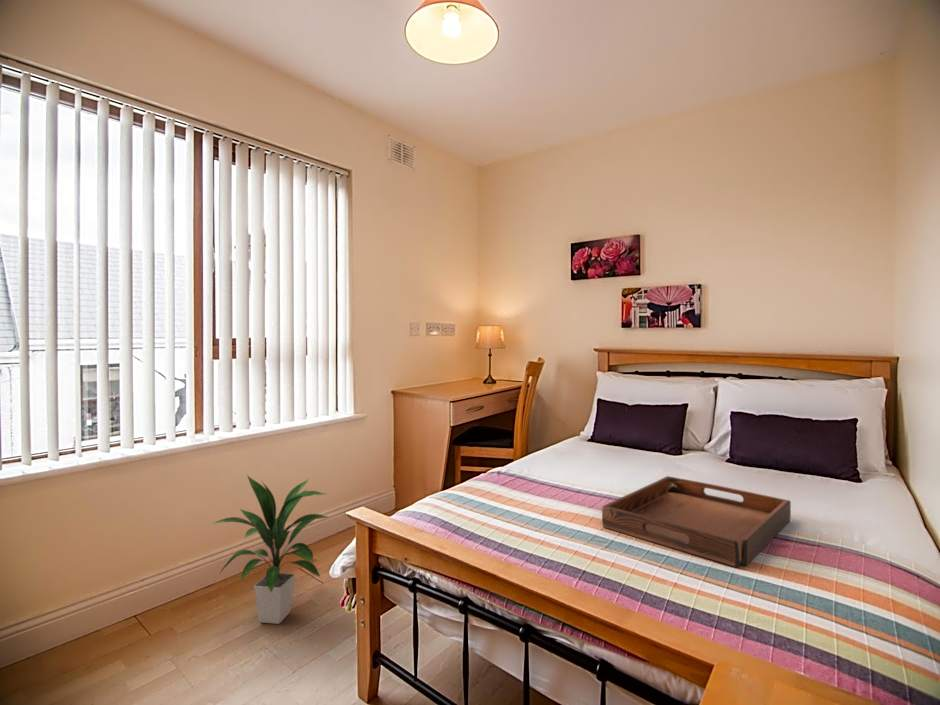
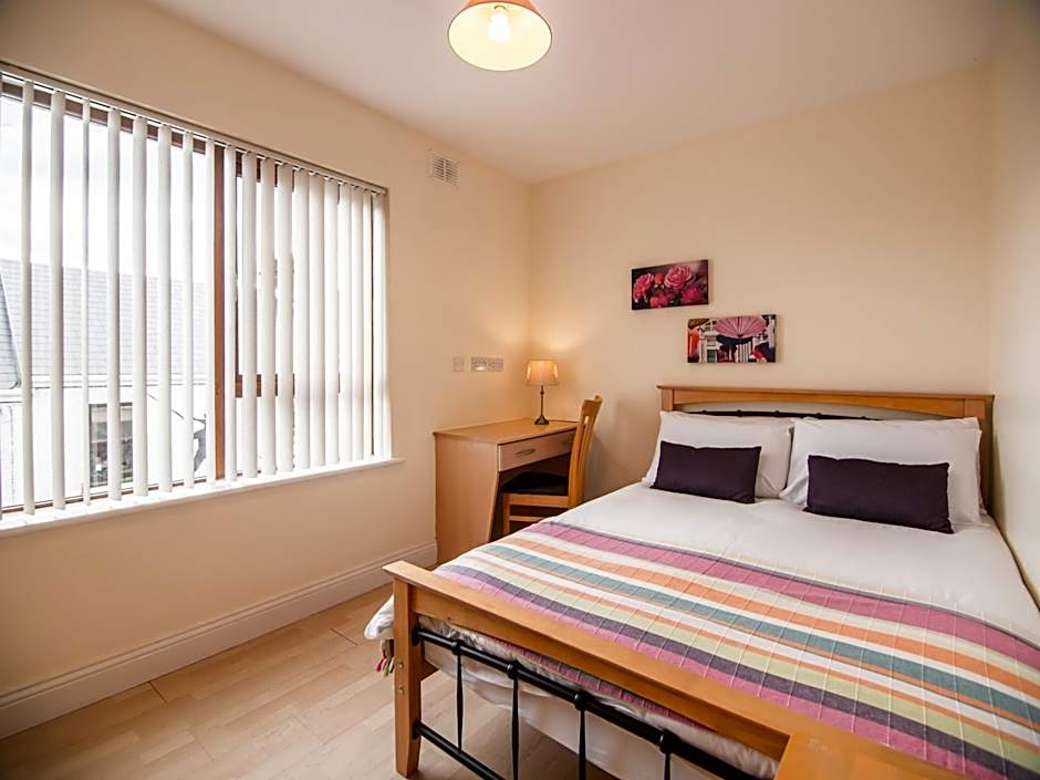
- serving tray [601,475,792,568]
- indoor plant [209,474,328,625]
